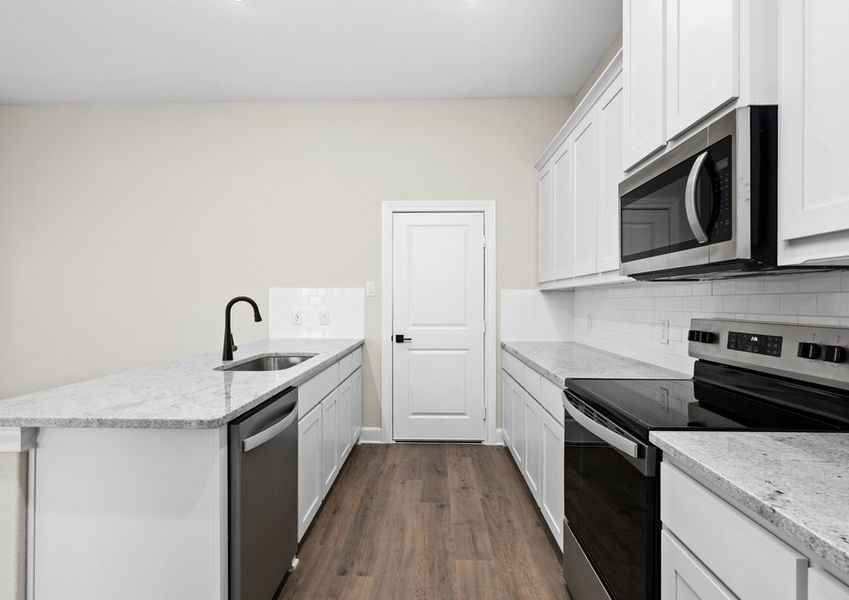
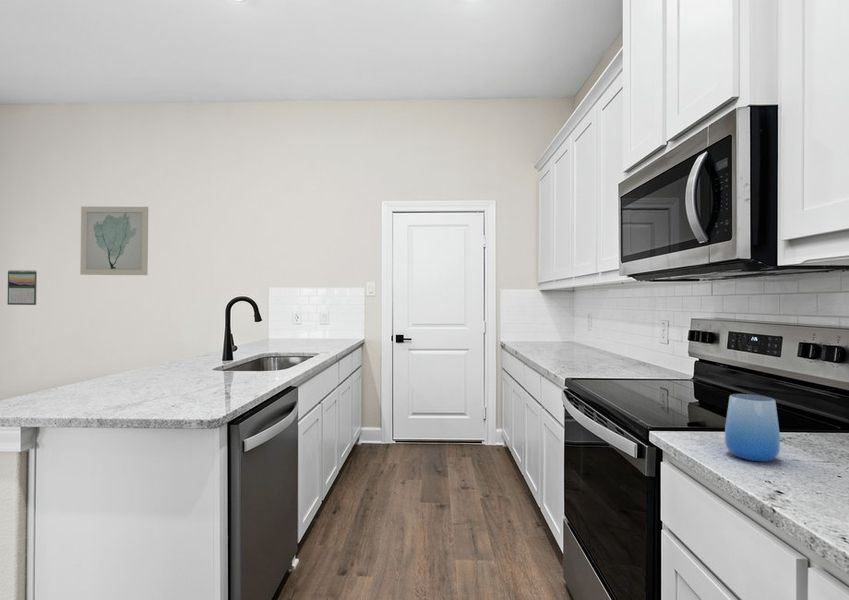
+ calendar [7,269,38,306]
+ cup [724,393,781,463]
+ wall art [79,206,149,276]
